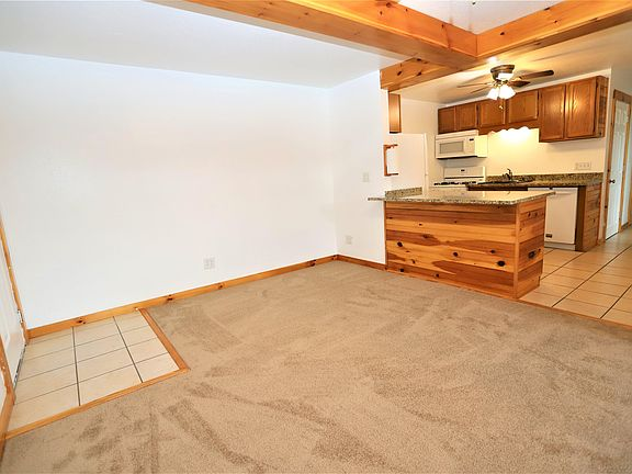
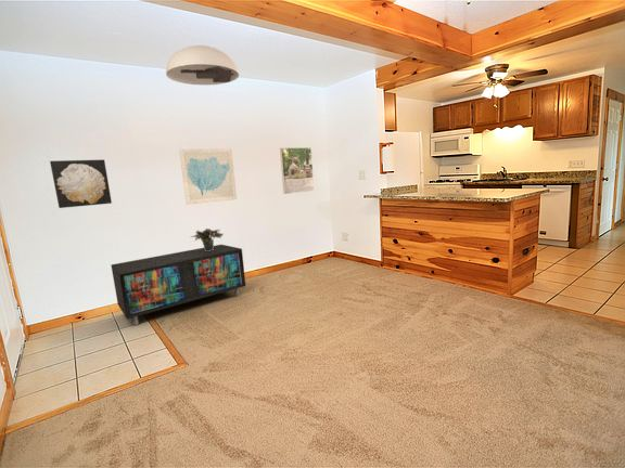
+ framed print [279,146,315,195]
+ storage cabinet [110,244,246,326]
+ ceiling light [165,44,240,86]
+ wall art [178,147,238,206]
+ wall art [49,158,113,209]
+ potted plant [190,227,225,251]
